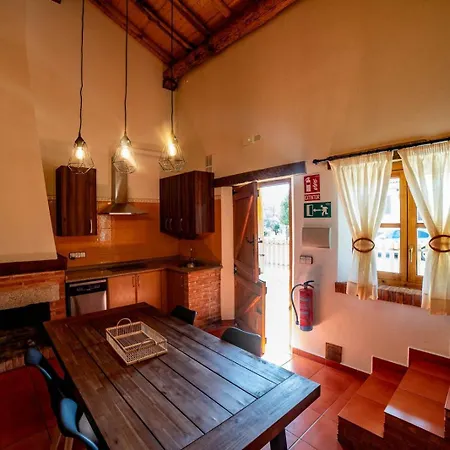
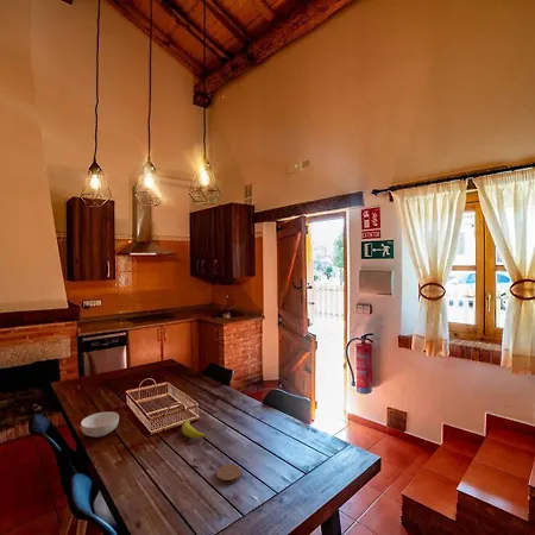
+ coaster [215,464,243,485]
+ cereal bowl [80,410,120,439]
+ banana [181,417,206,439]
